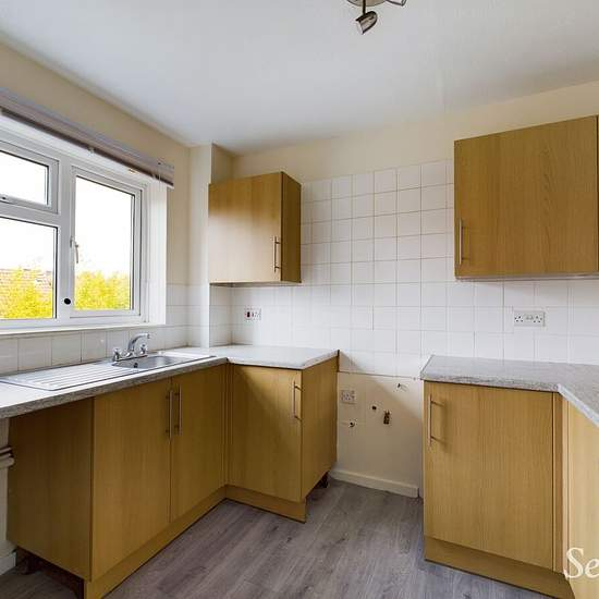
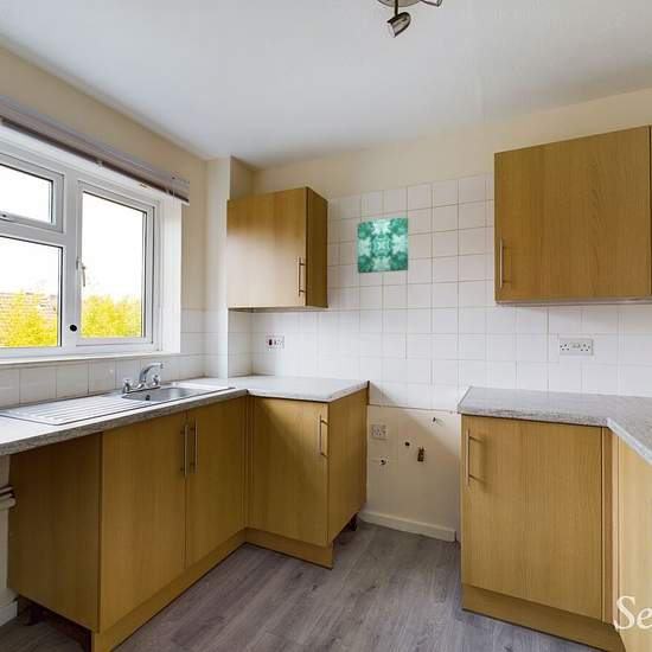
+ wall art [357,216,409,275]
